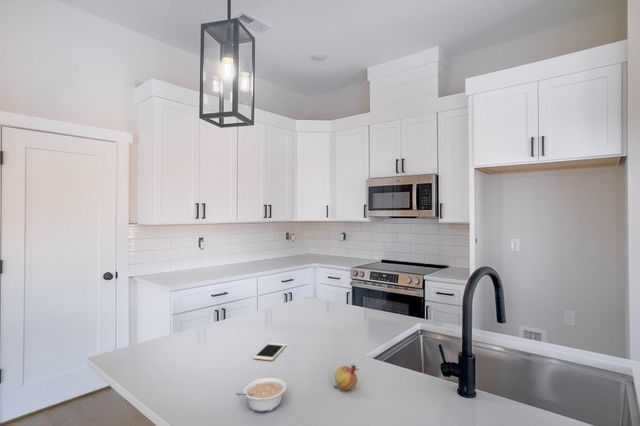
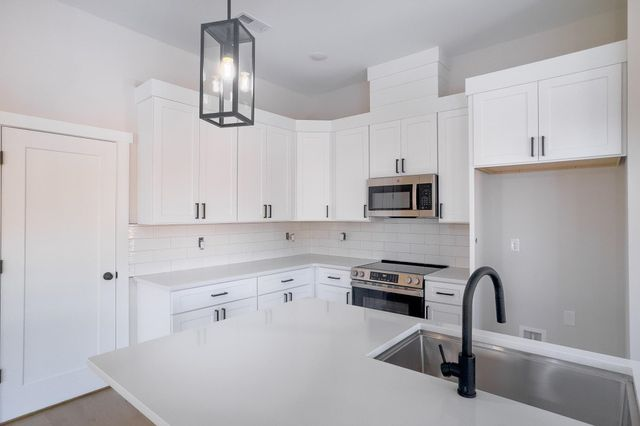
- fruit [333,363,359,391]
- cell phone [252,342,287,361]
- legume [234,376,288,413]
